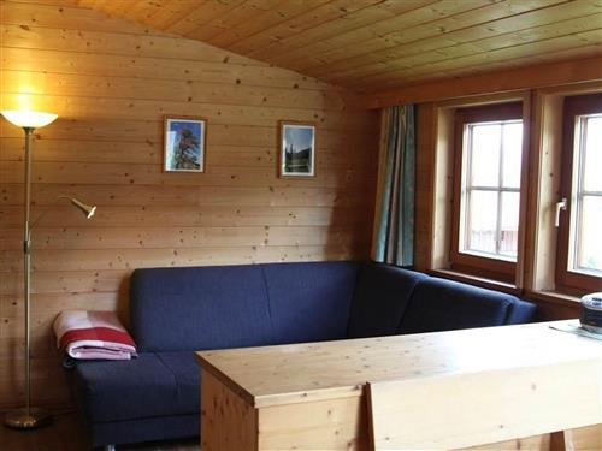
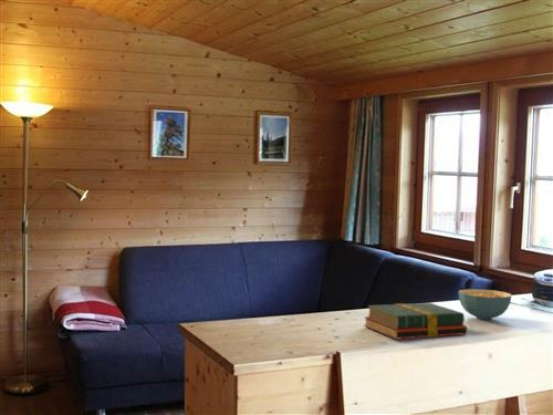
+ cereal bowl [458,288,512,321]
+ hardback book [363,302,468,340]
